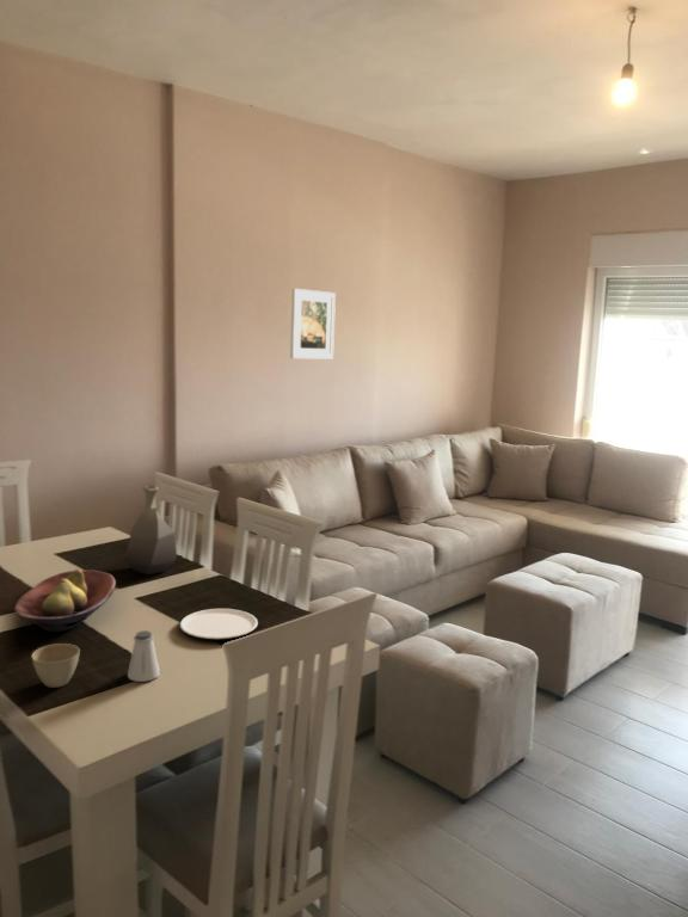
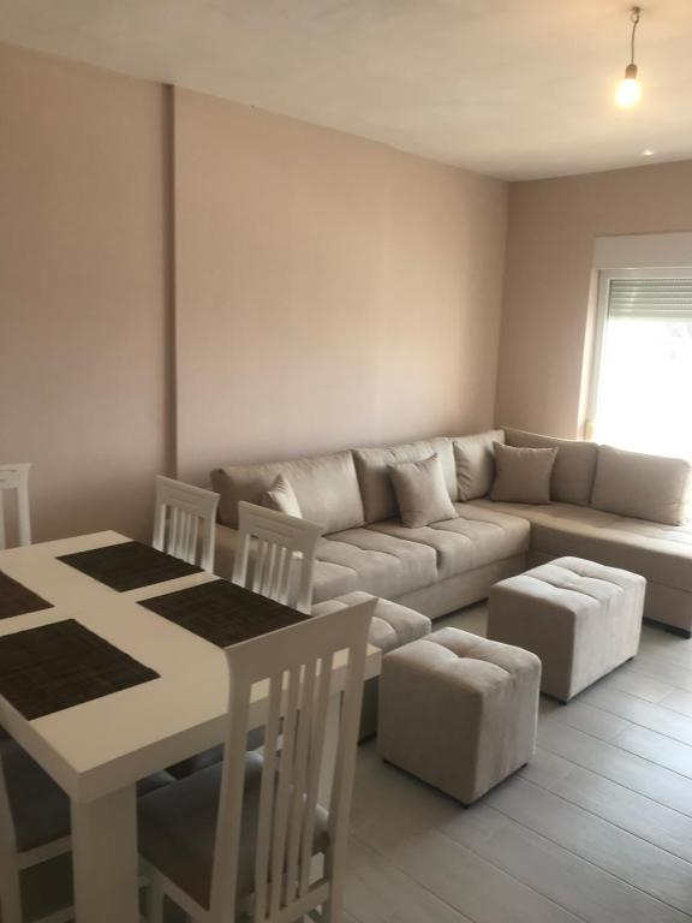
- vase [123,485,178,576]
- flower pot [31,642,81,689]
- fruit bowl [13,568,117,633]
- plate [179,608,259,641]
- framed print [289,288,337,361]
- saltshaker [127,629,161,683]
